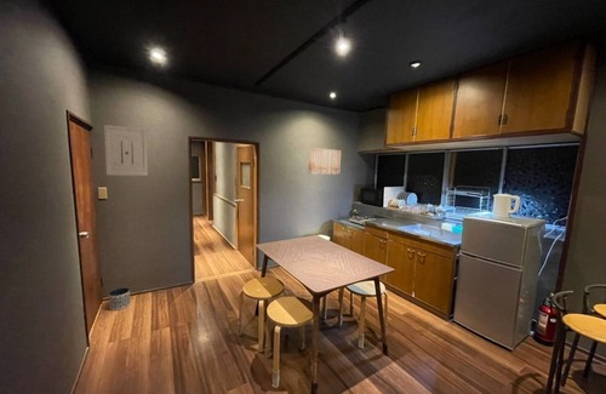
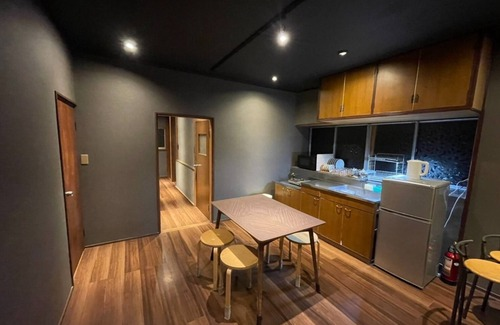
- planter [108,287,131,312]
- wall art [308,147,342,176]
- wall art [103,124,149,177]
